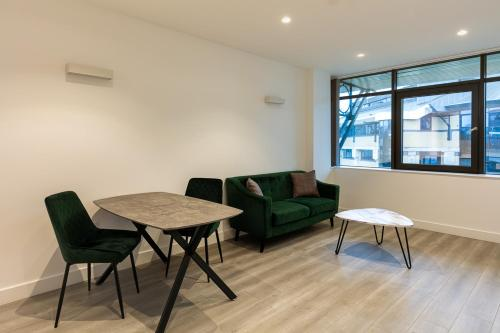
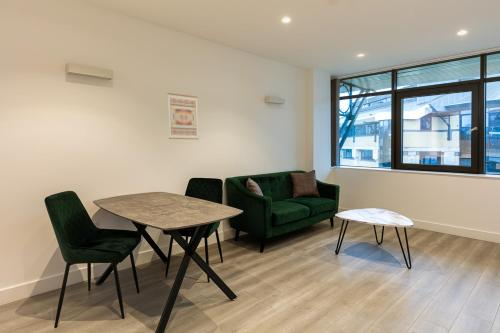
+ wall art [166,92,200,140]
